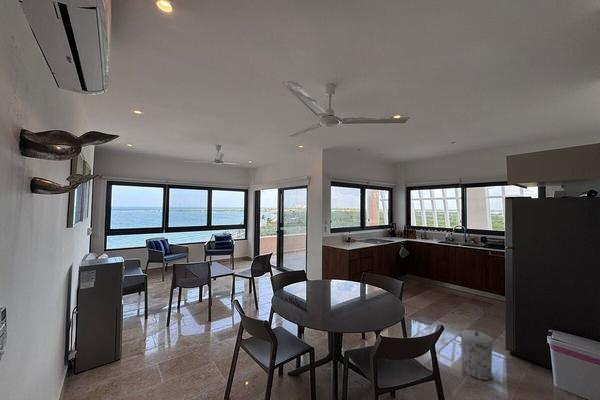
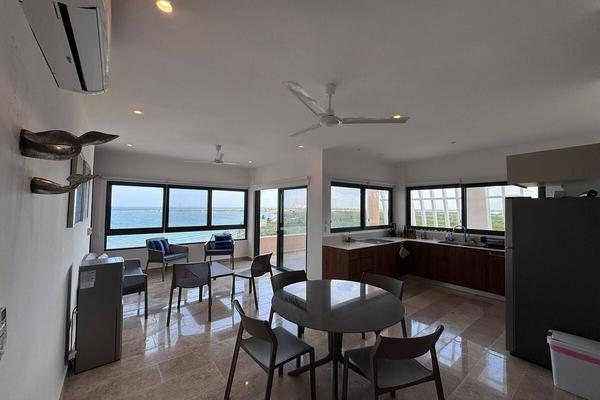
- trash can [460,329,494,381]
